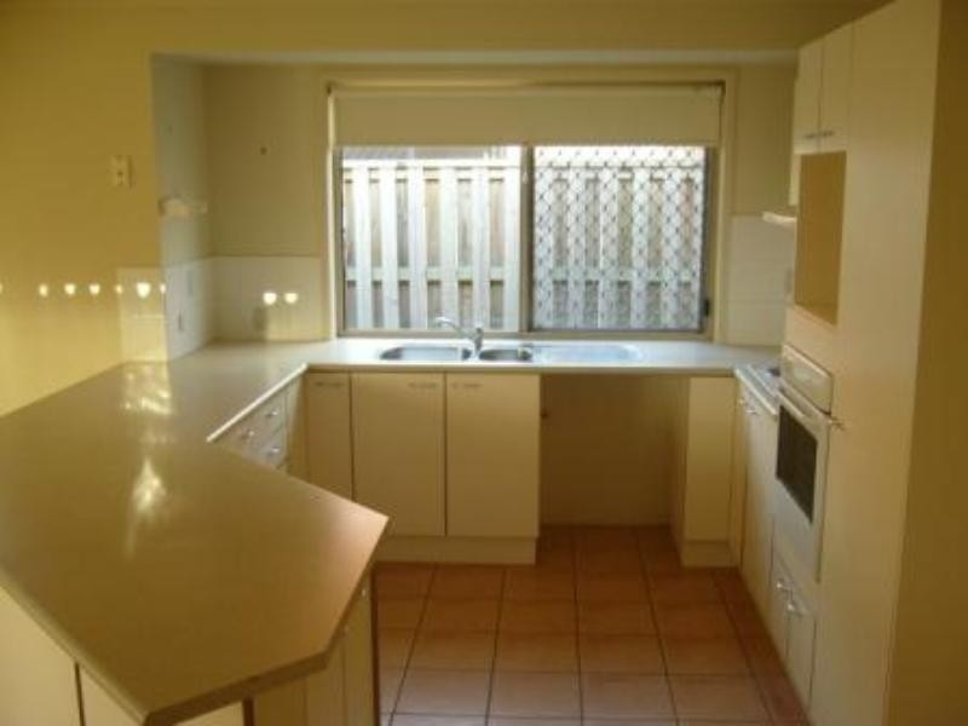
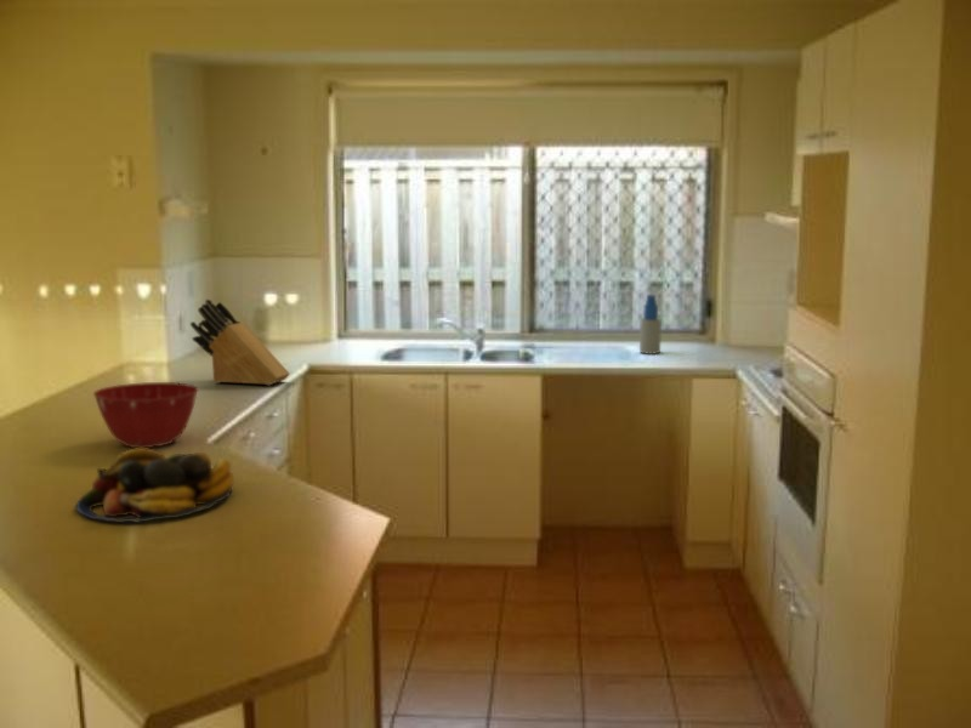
+ knife block [189,298,291,386]
+ fruit bowl [75,448,235,524]
+ mixing bowl [92,381,200,449]
+ spray bottle [638,294,663,356]
